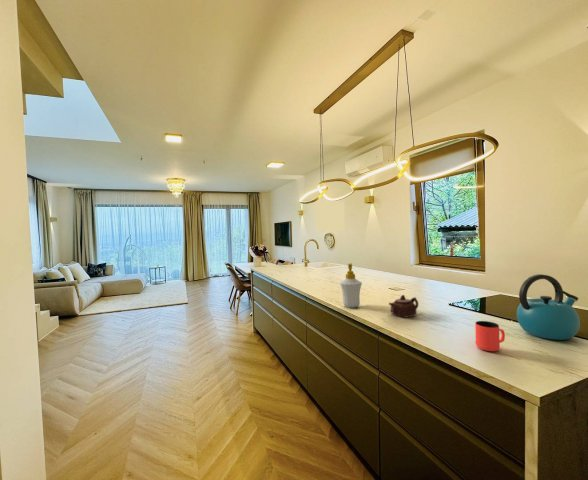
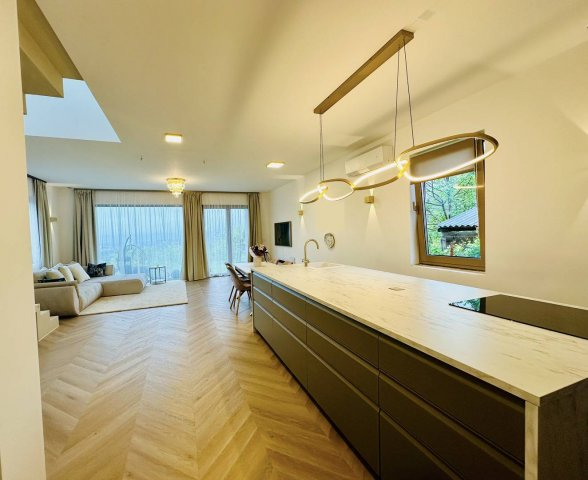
- soap bottle [339,262,363,309]
- cup [474,320,506,352]
- teapot [388,294,419,319]
- kettle [516,273,581,341]
